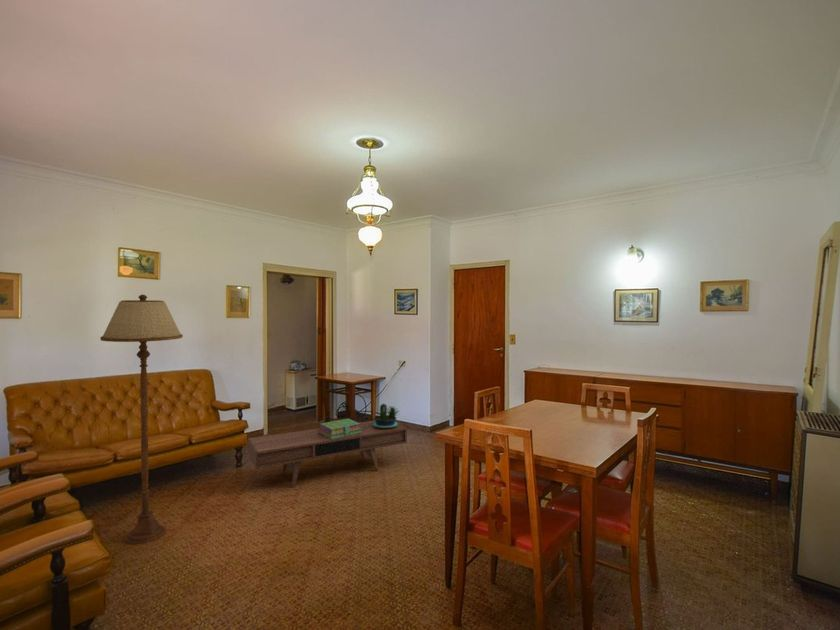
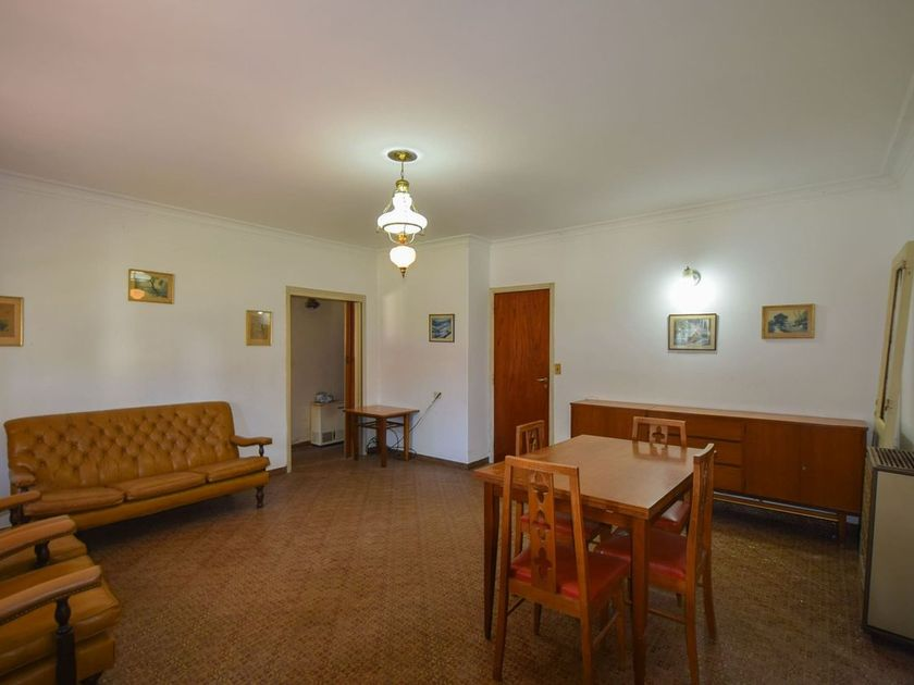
- potted plant [372,403,400,428]
- coffee table [246,420,408,489]
- stack of books [318,418,362,439]
- floor lamp [99,294,184,545]
